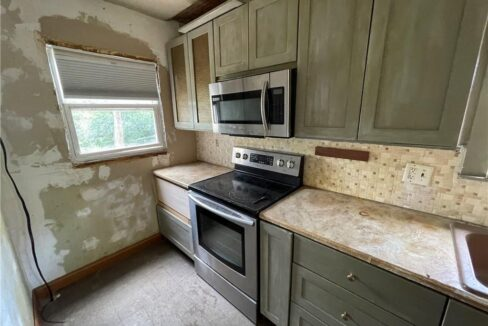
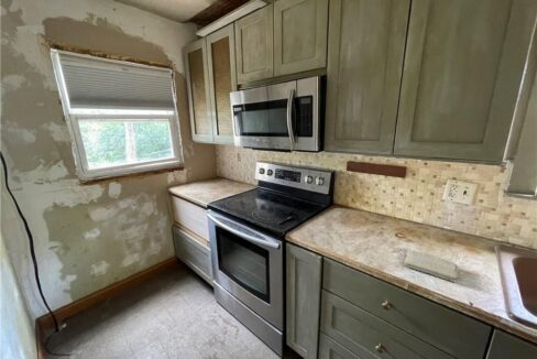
+ washcloth [403,249,460,283]
